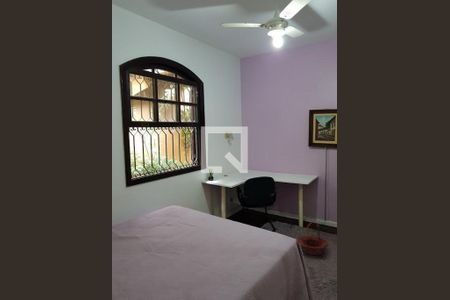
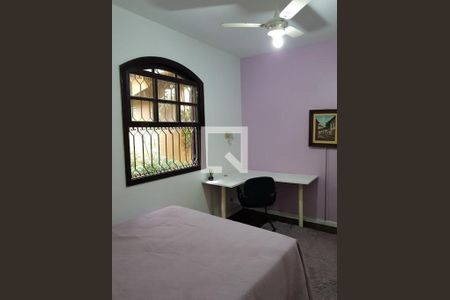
- basket [296,220,330,256]
